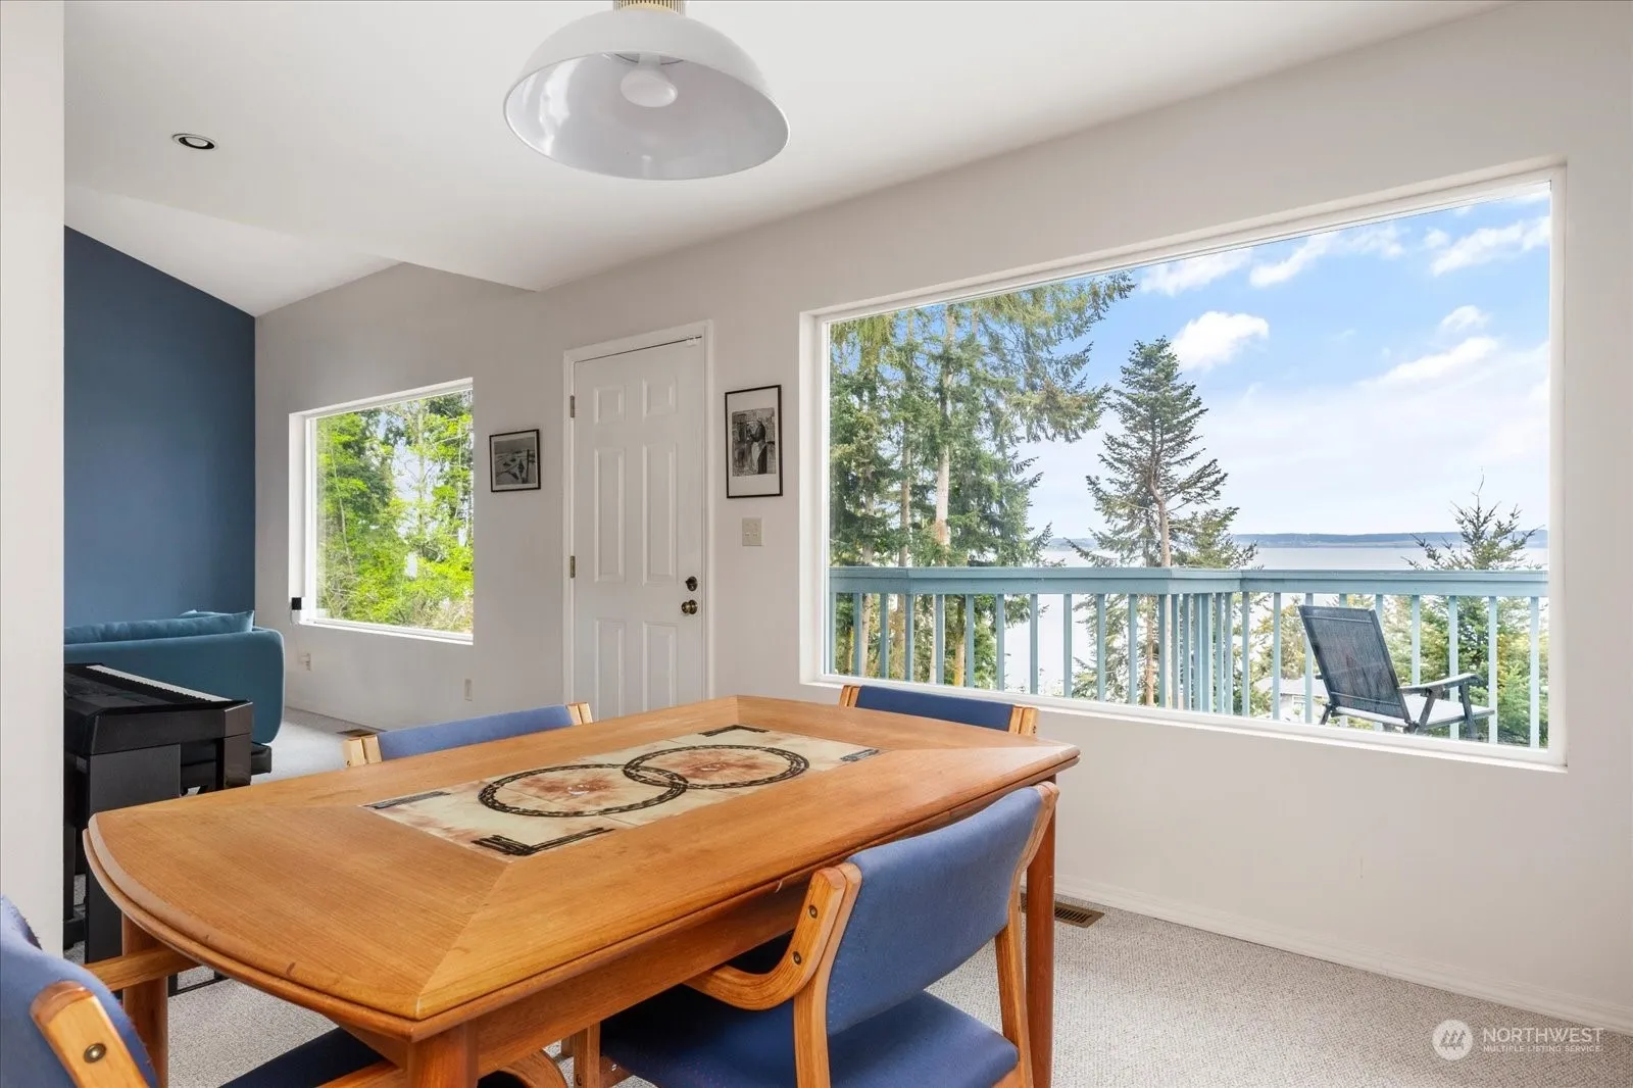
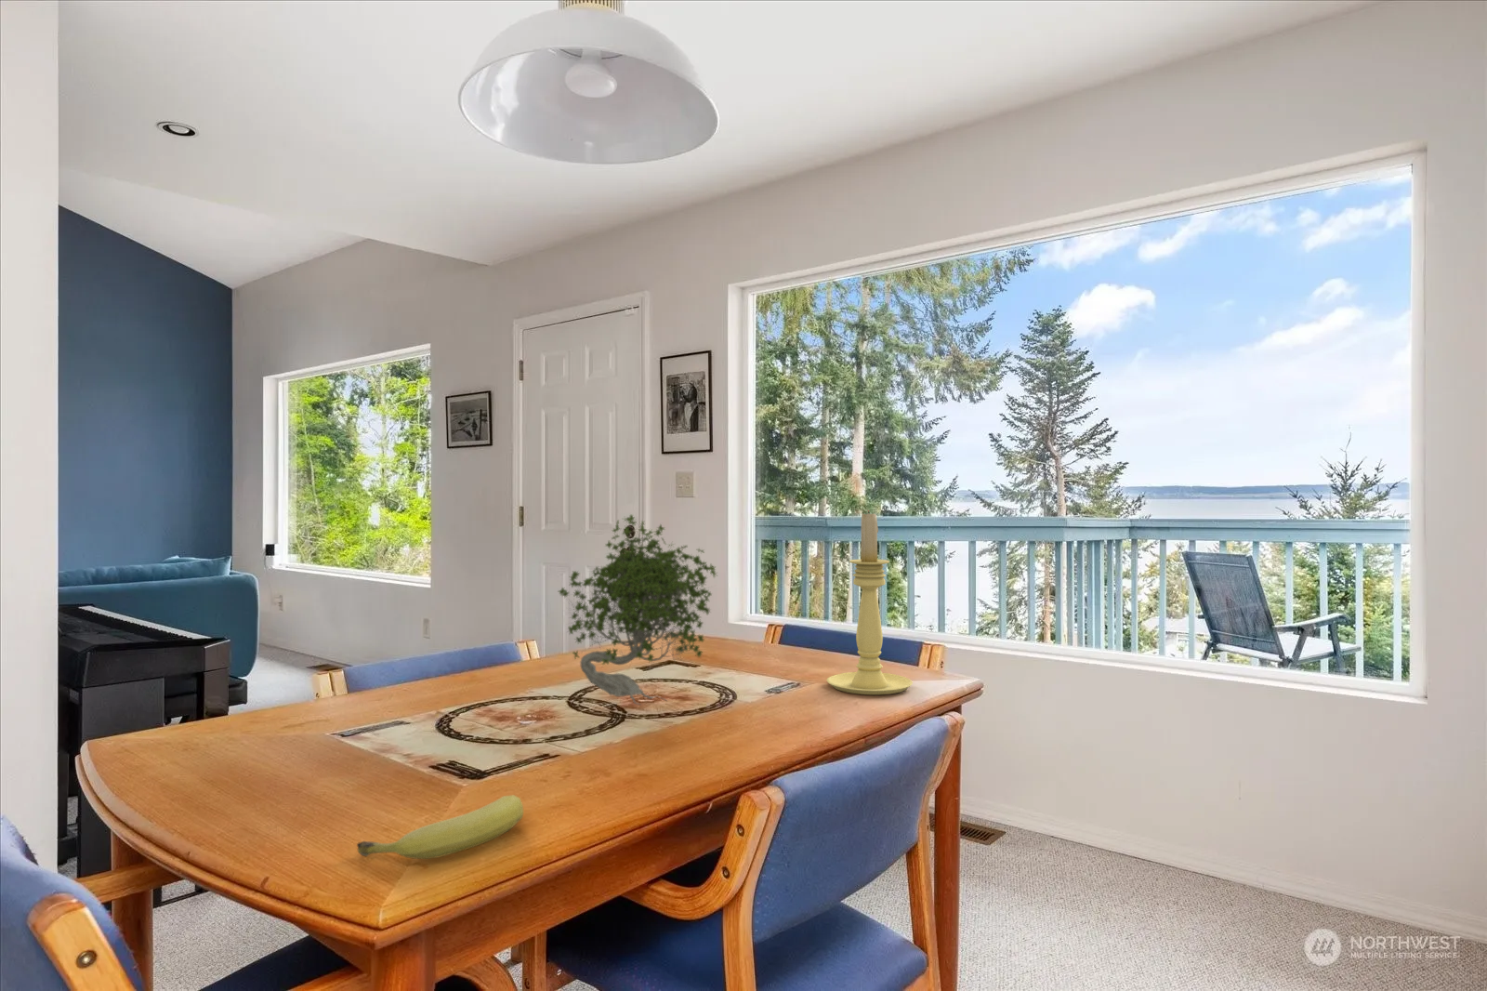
+ fruit [356,794,524,859]
+ candle holder [826,510,913,696]
+ plant [556,513,720,707]
